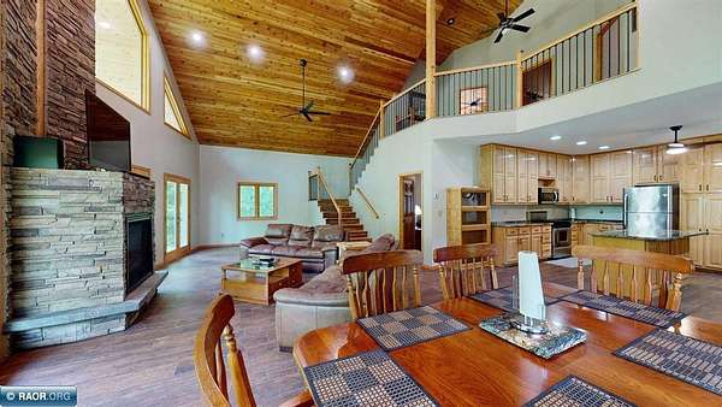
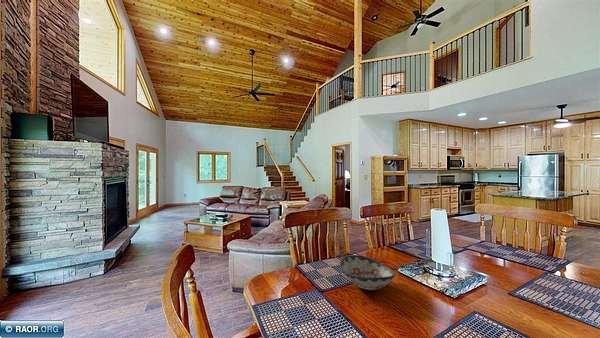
+ decorative bowl [339,254,397,291]
